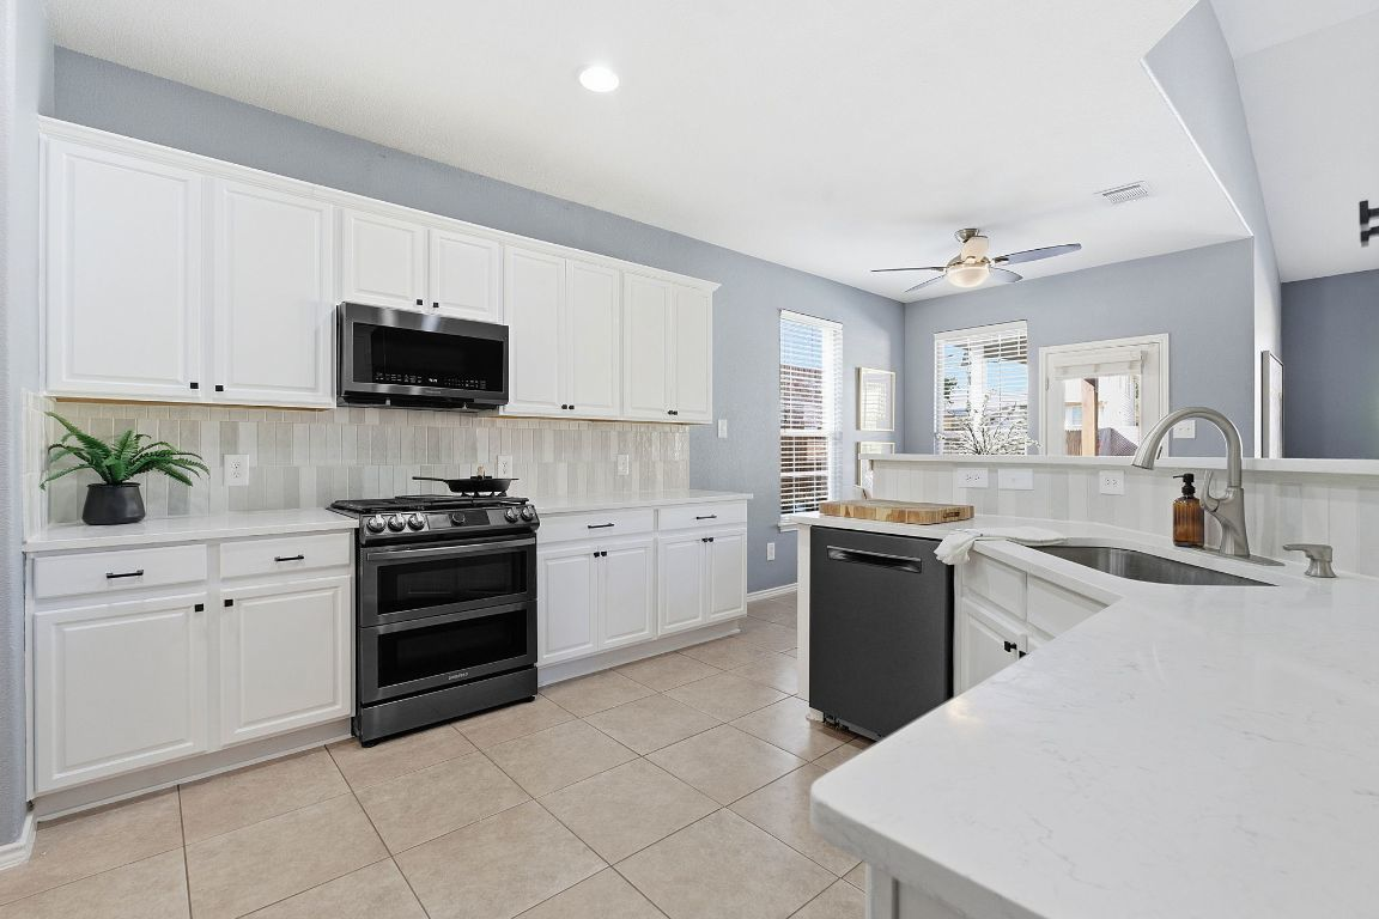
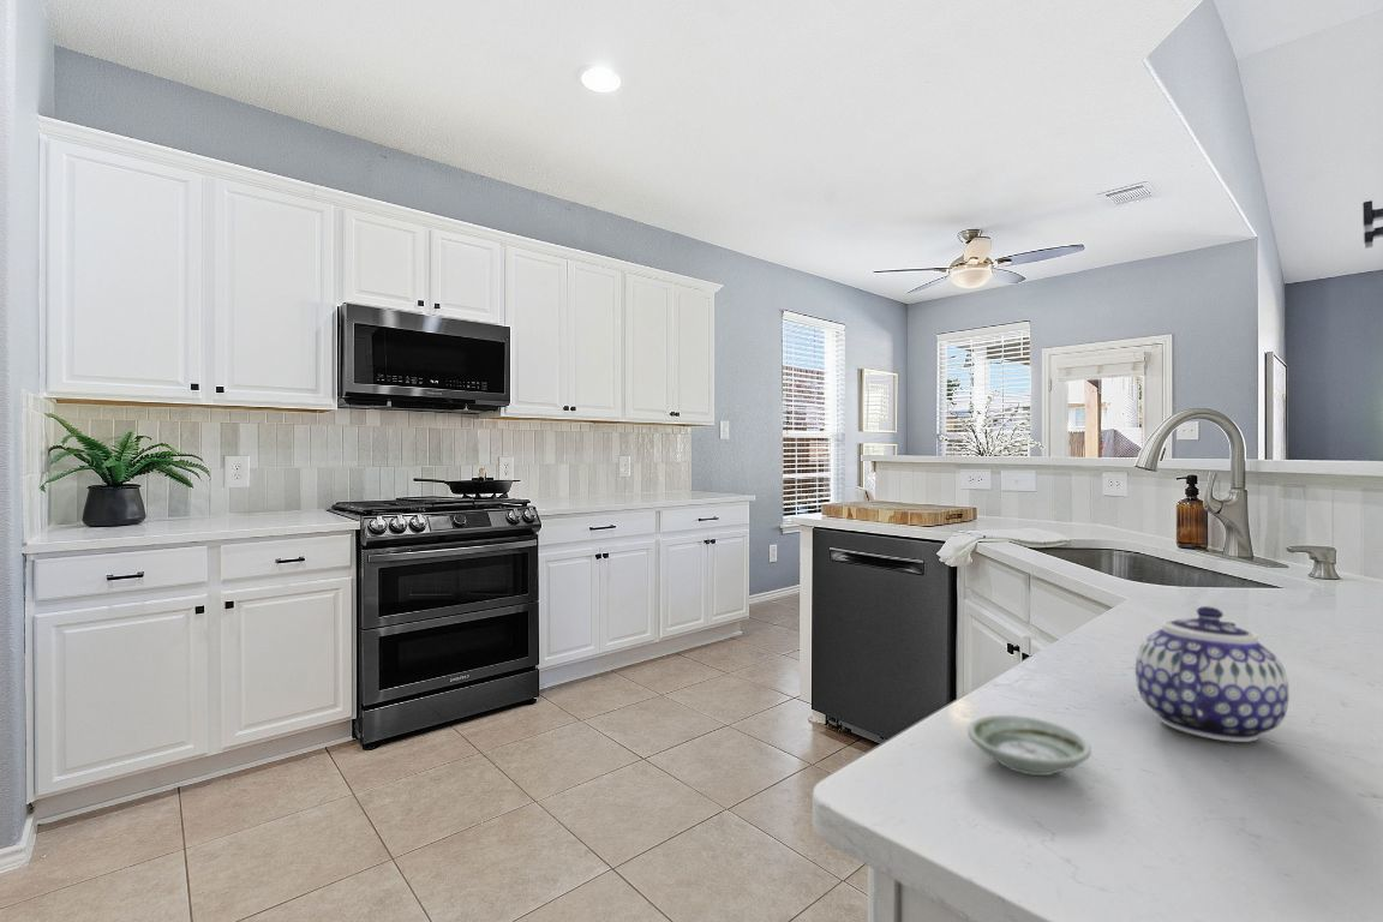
+ saucer [966,714,1092,777]
+ teapot [1134,605,1291,743]
